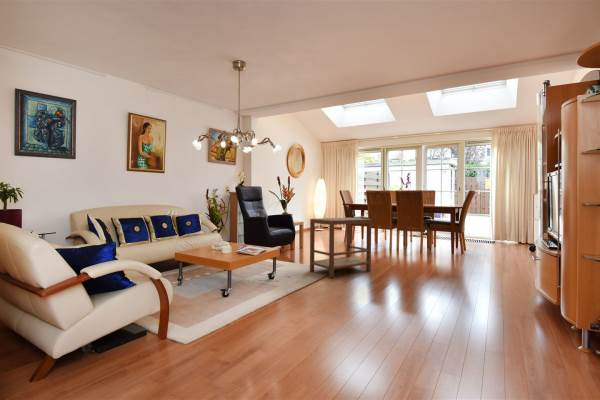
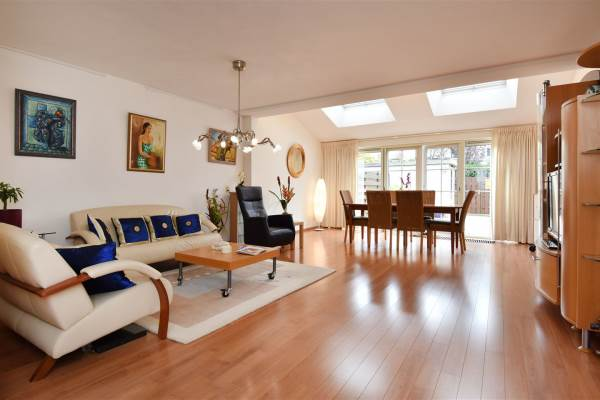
- side table [309,217,372,279]
